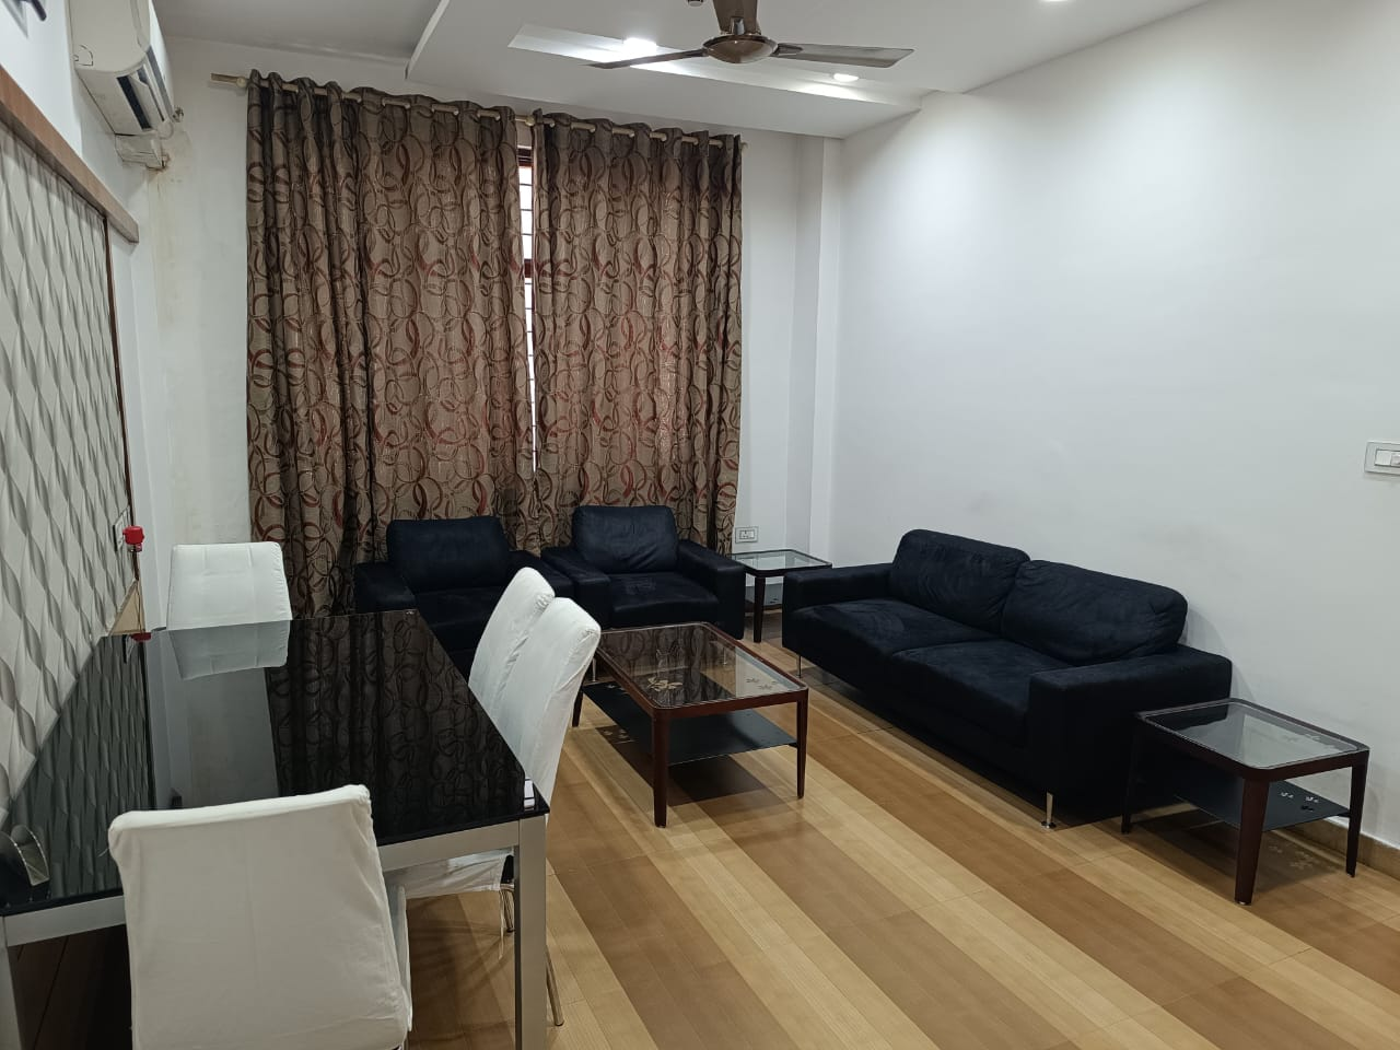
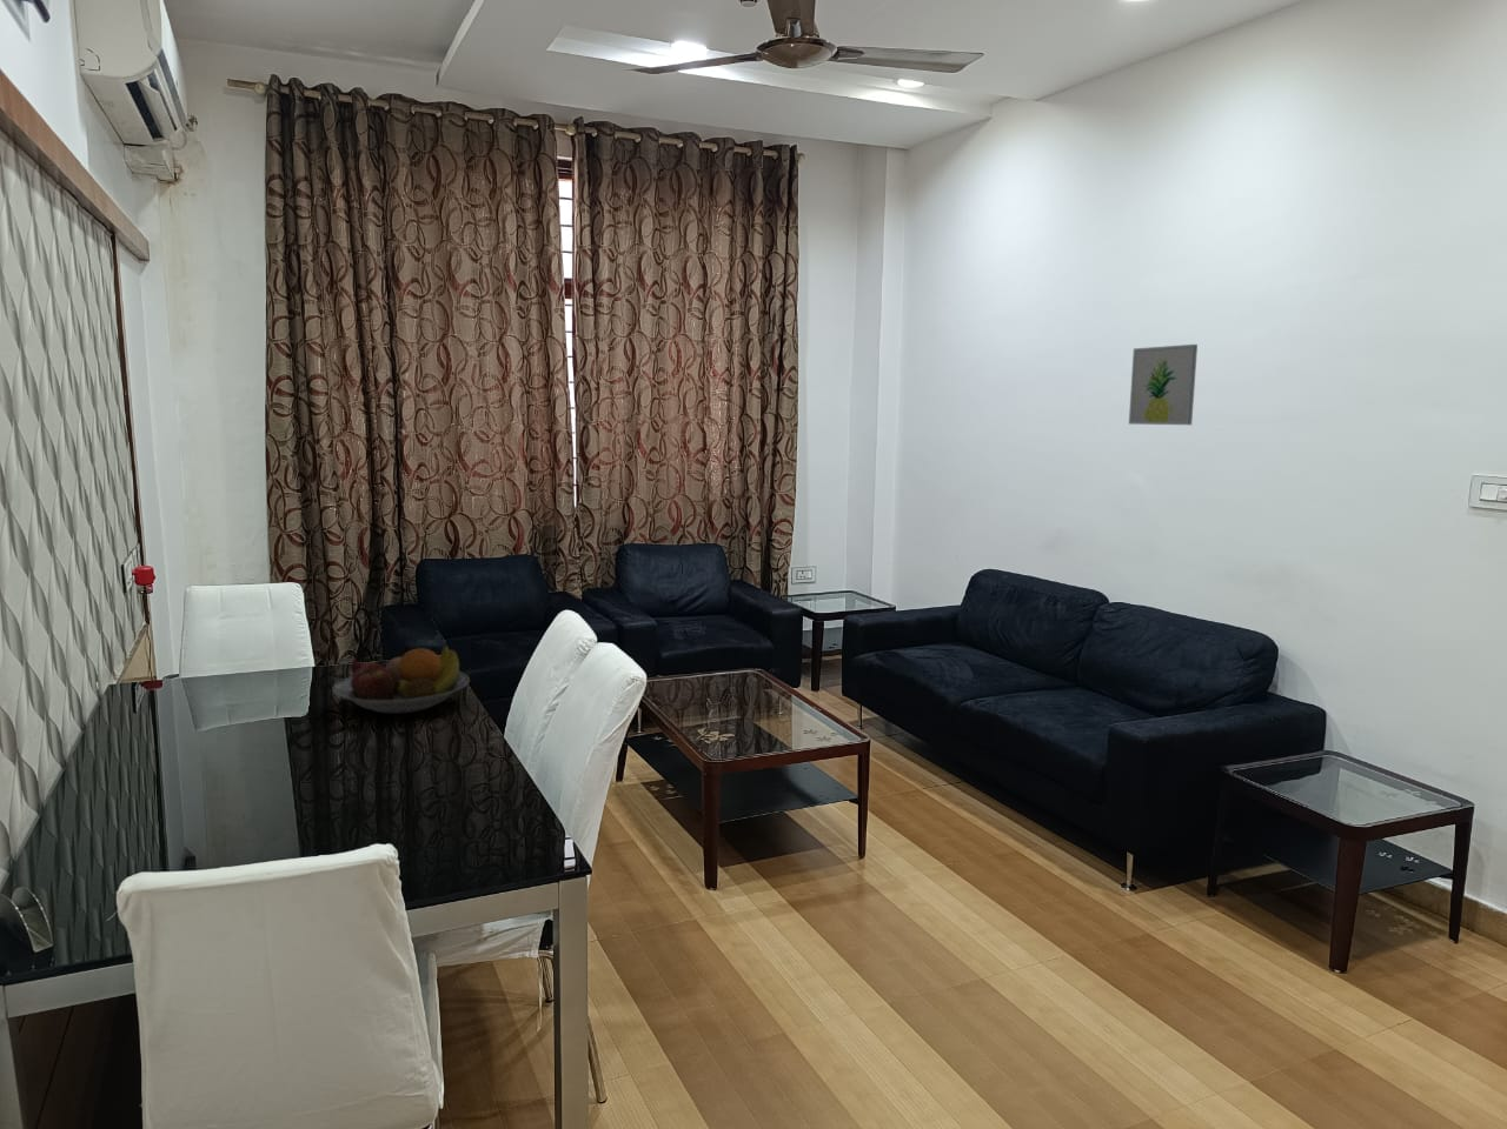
+ wall art [1128,344,1198,426]
+ fruit bowl [331,644,471,715]
